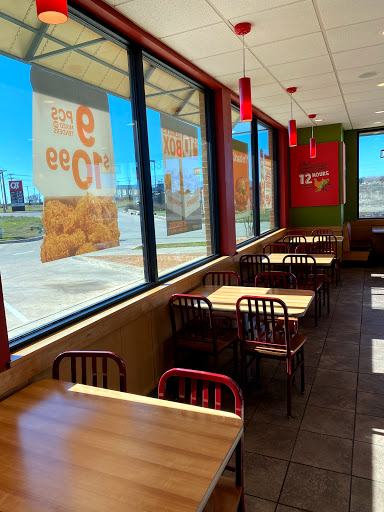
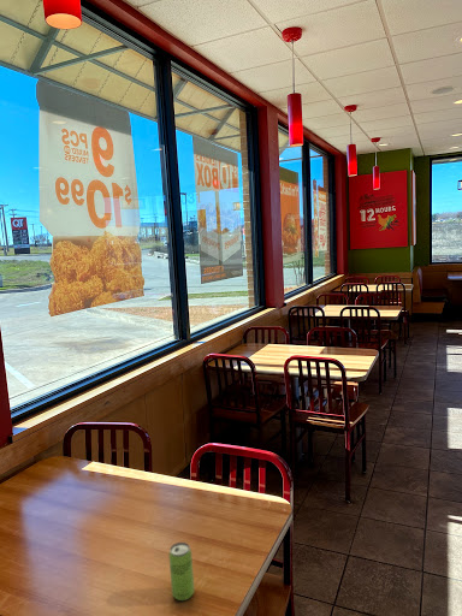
+ beverage can [167,541,195,602]
